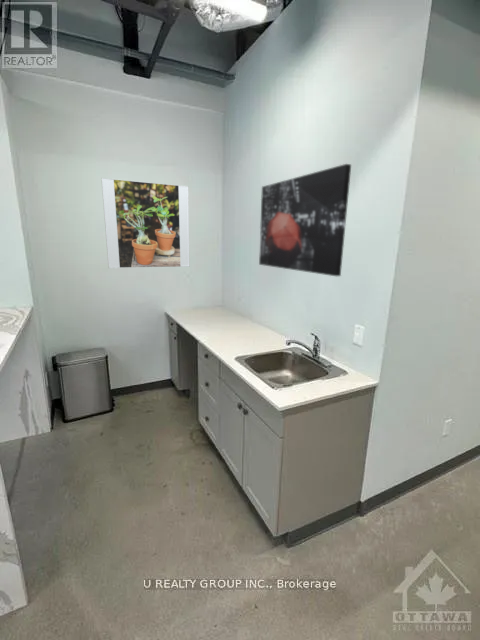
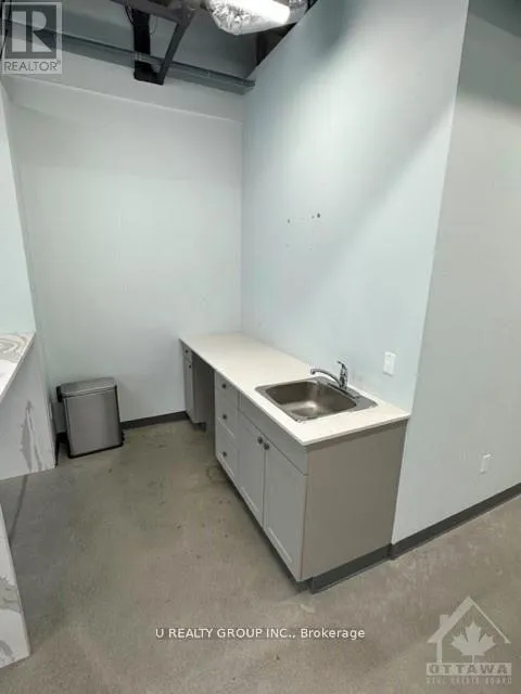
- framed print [100,177,191,269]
- wall art [258,163,352,277]
